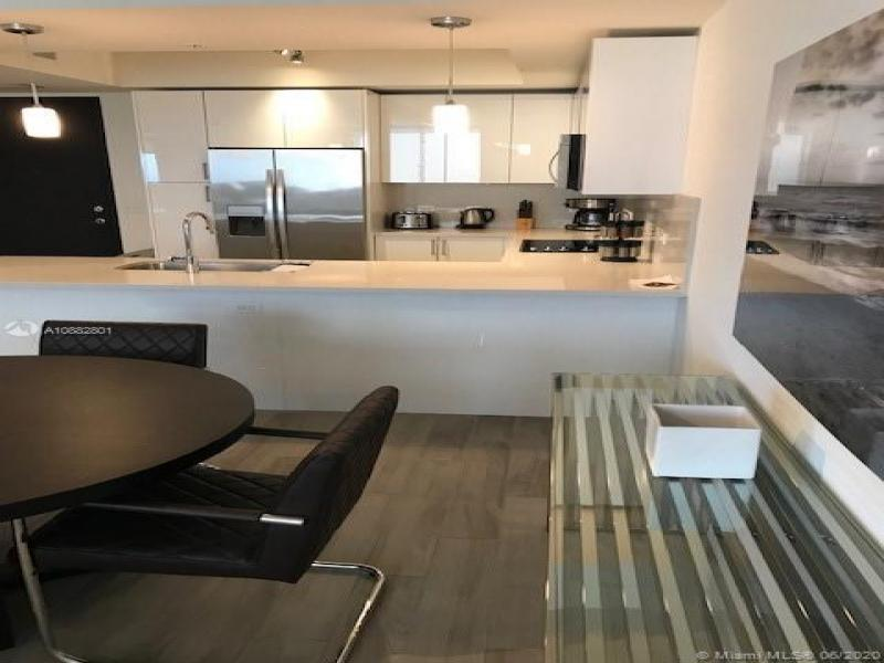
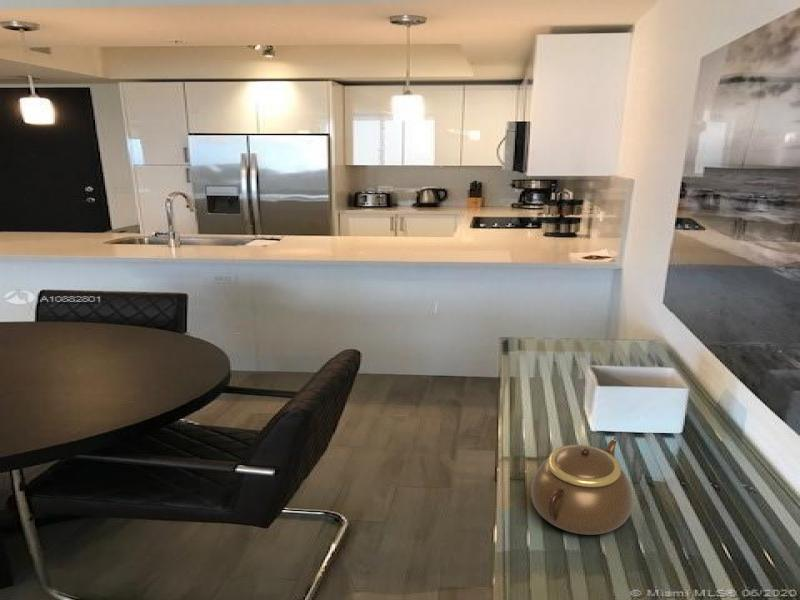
+ teapot [530,437,634,536]
